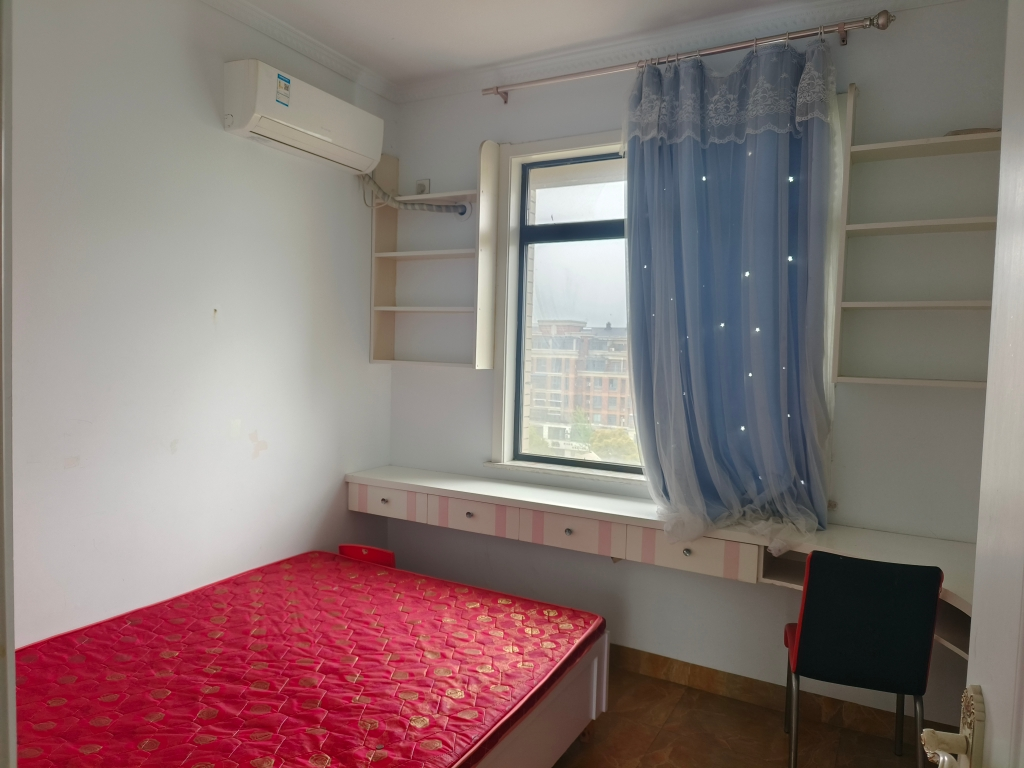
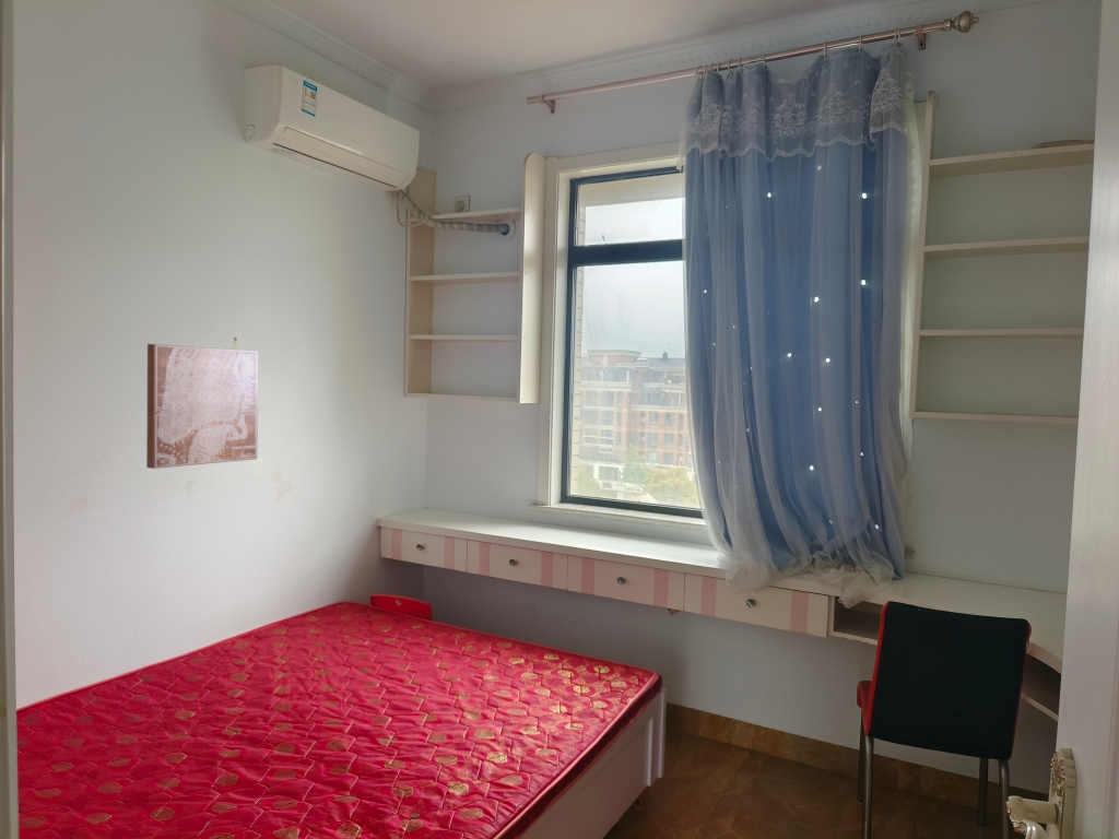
+ wall art [145,343,260,470]
